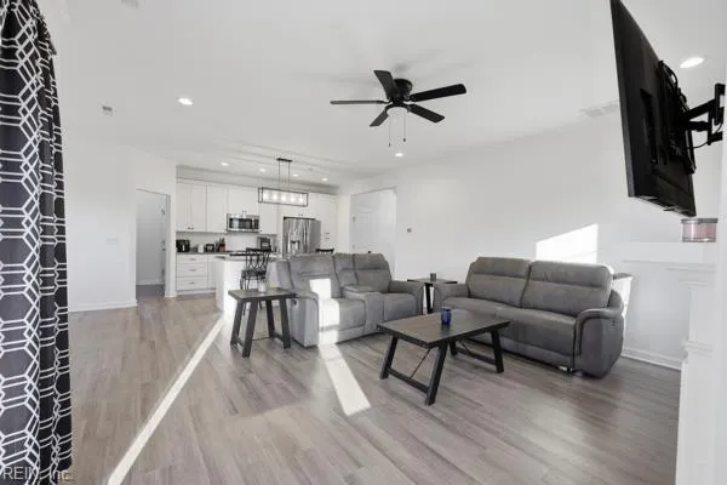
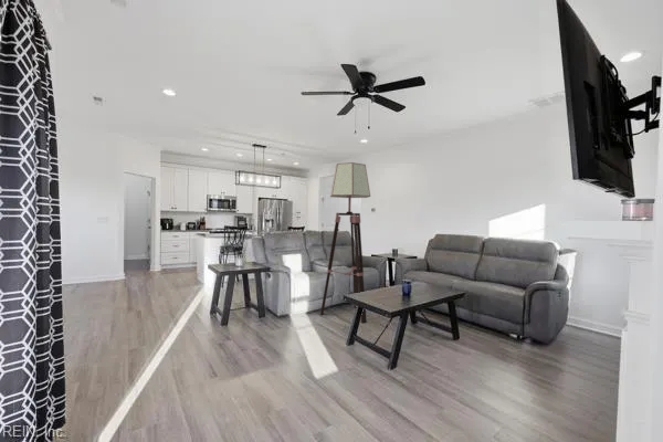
+ floor lamp [319,161,371,324]
